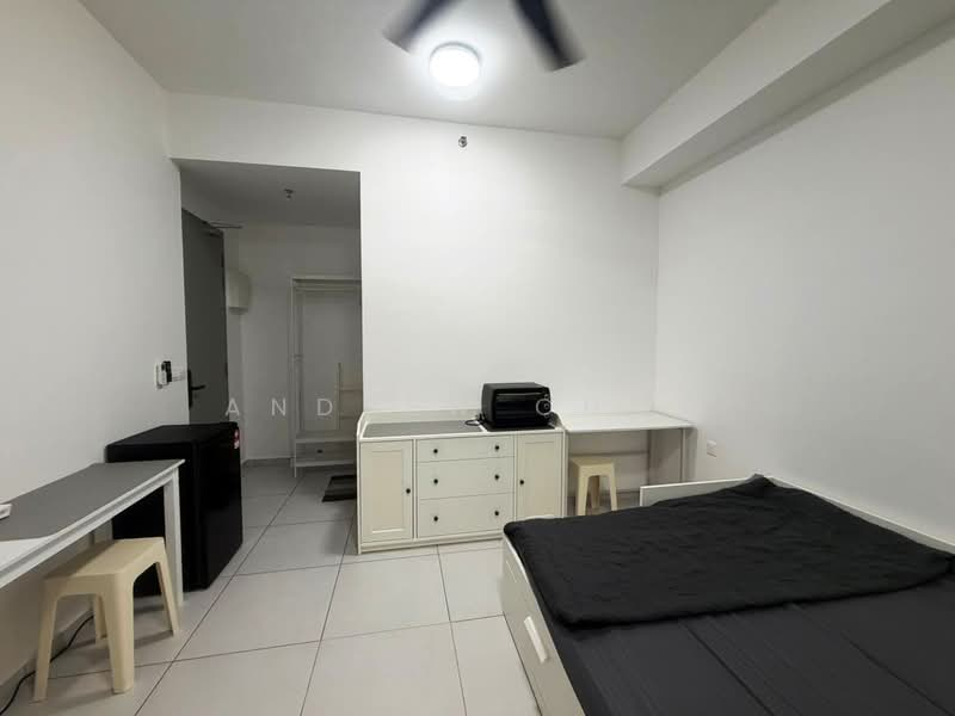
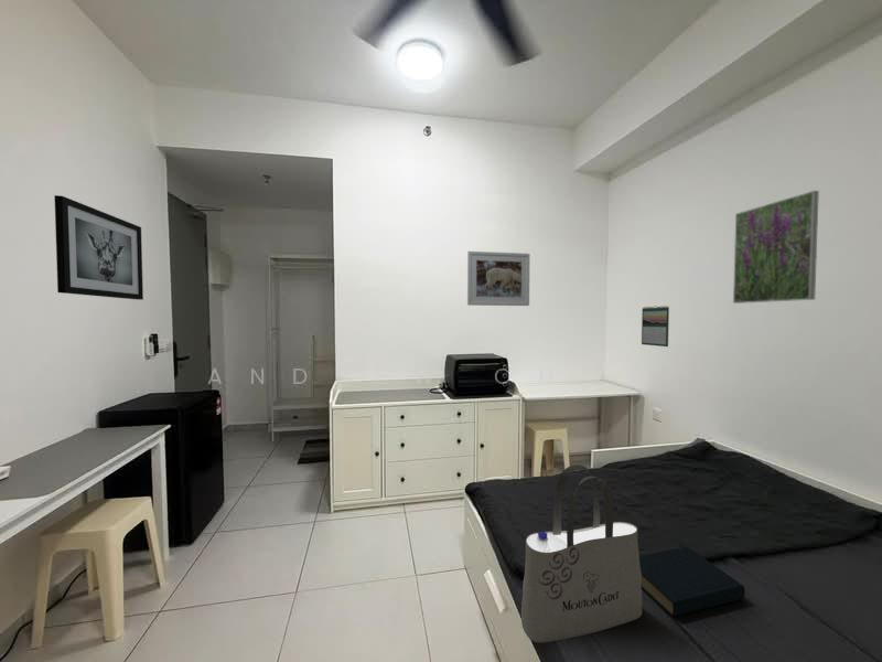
+ calendar [641,305,670,348]
+ hardback book [639,545,746,618]
+ tote bag [520,463,643,644]
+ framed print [732,190,820,305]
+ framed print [466,250,530,307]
+ wall art [53,194,144,301]
